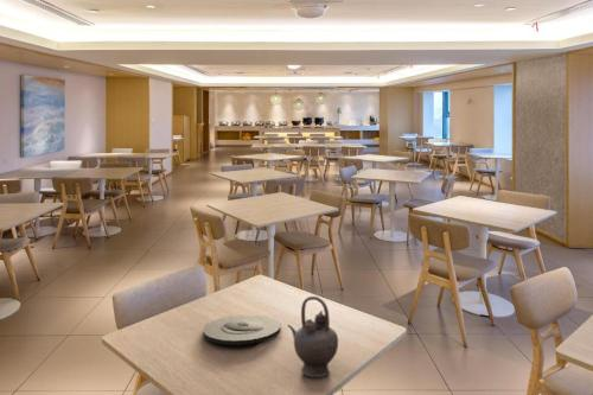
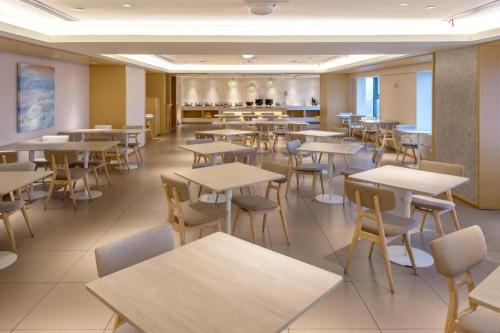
- teapot [286,295,339,378]
- plate [202,314,281,346]
